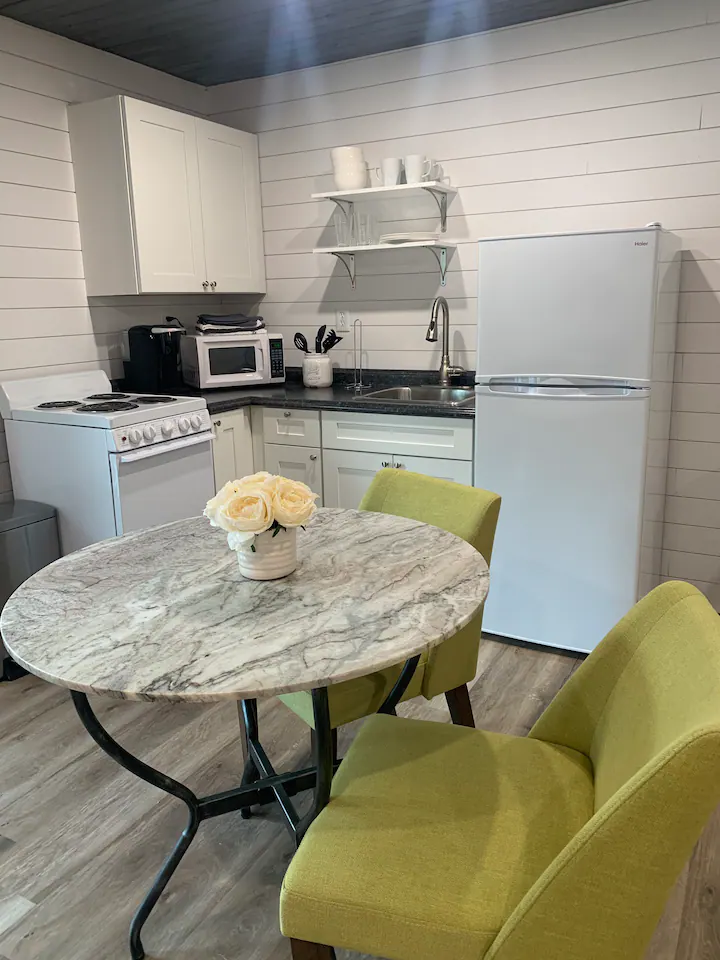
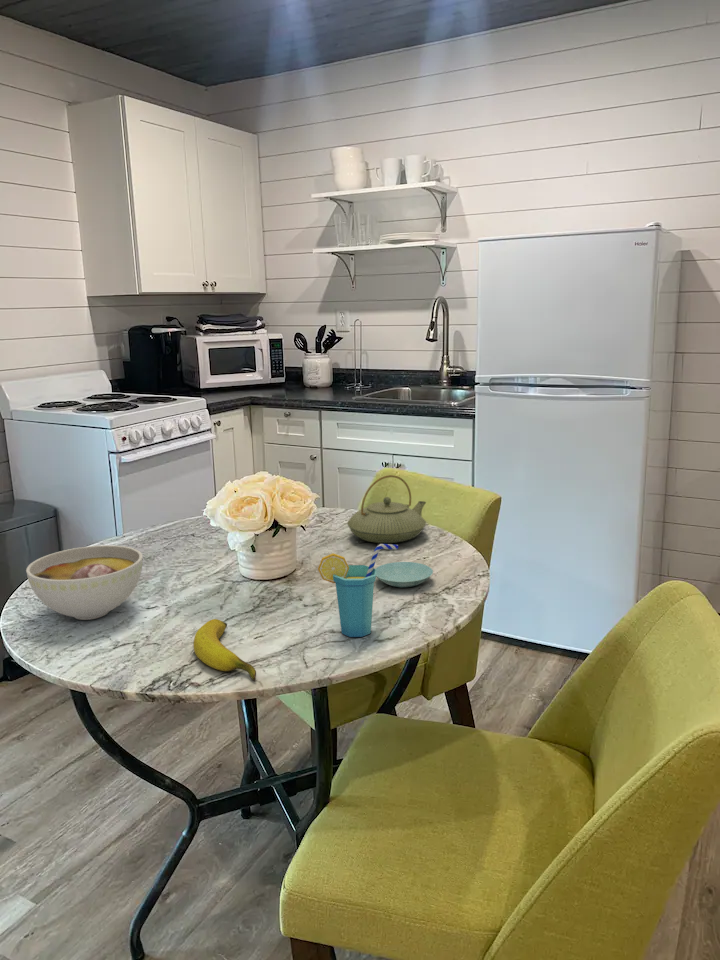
+ banana [193,618,257,682]
+ bowl [25,544,144,621]
+ cup [317,543,399,638]
+ teapot [347,474,427,544]
+ saucer [375,561,434,588]
